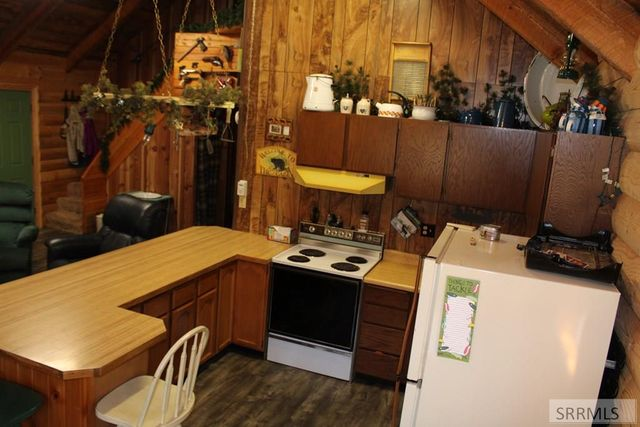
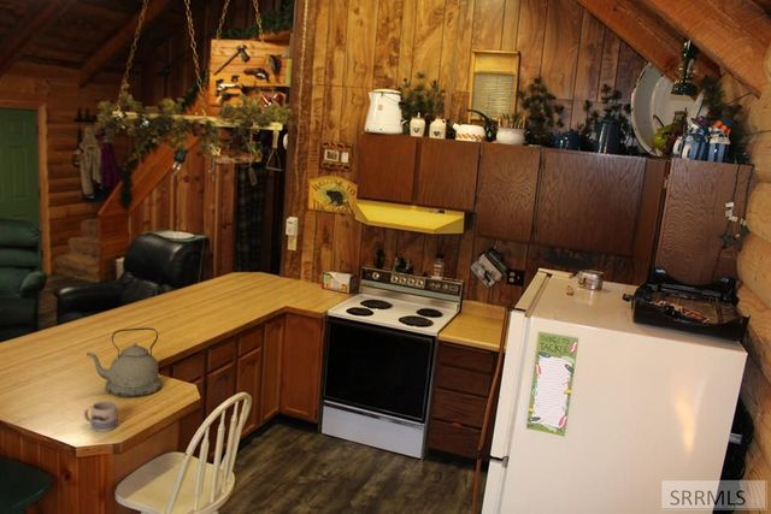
+ mug [83,400,119,432]
+ kettle [86,326,164,398]
